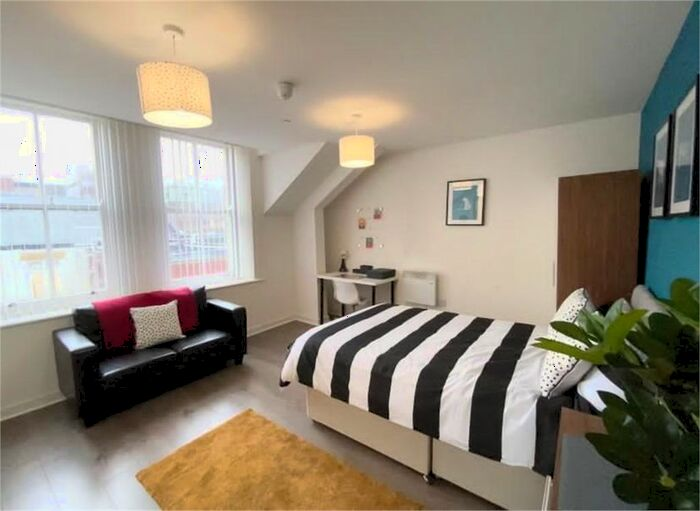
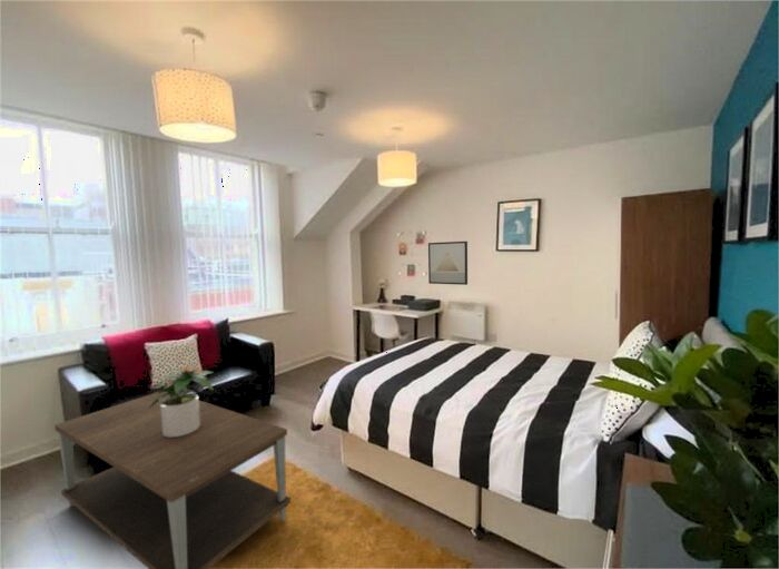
+ wall art [427,241,469,286]
+ coffee table [53,392,292,569]
+ potted plant [148,364,215,436]
